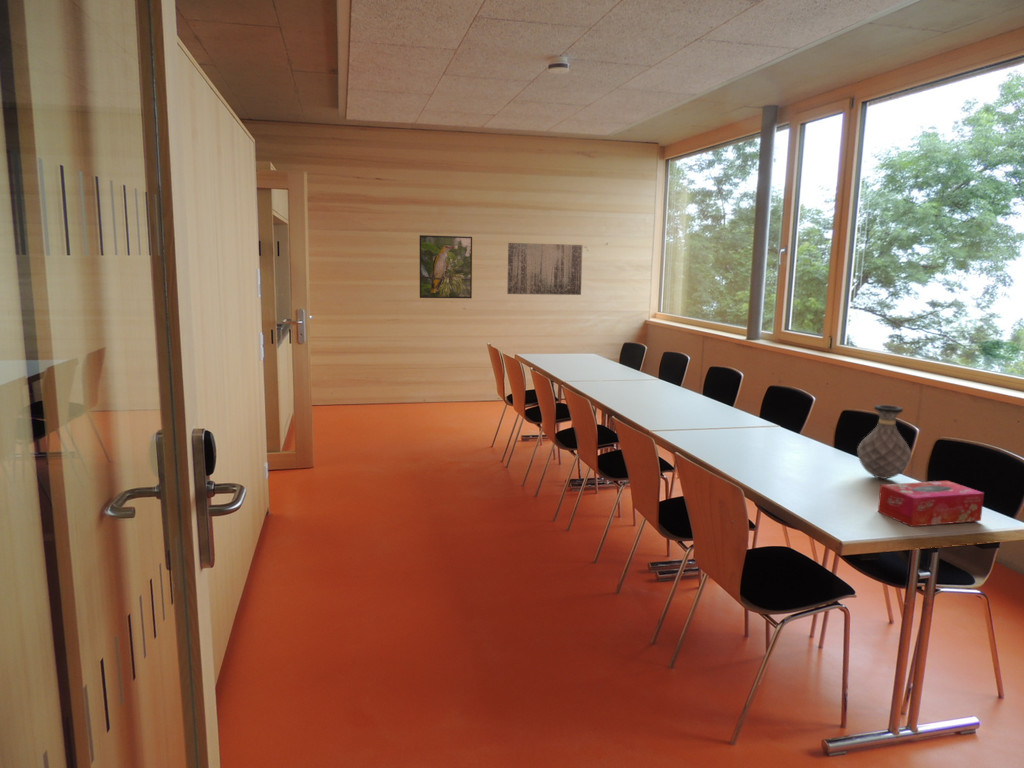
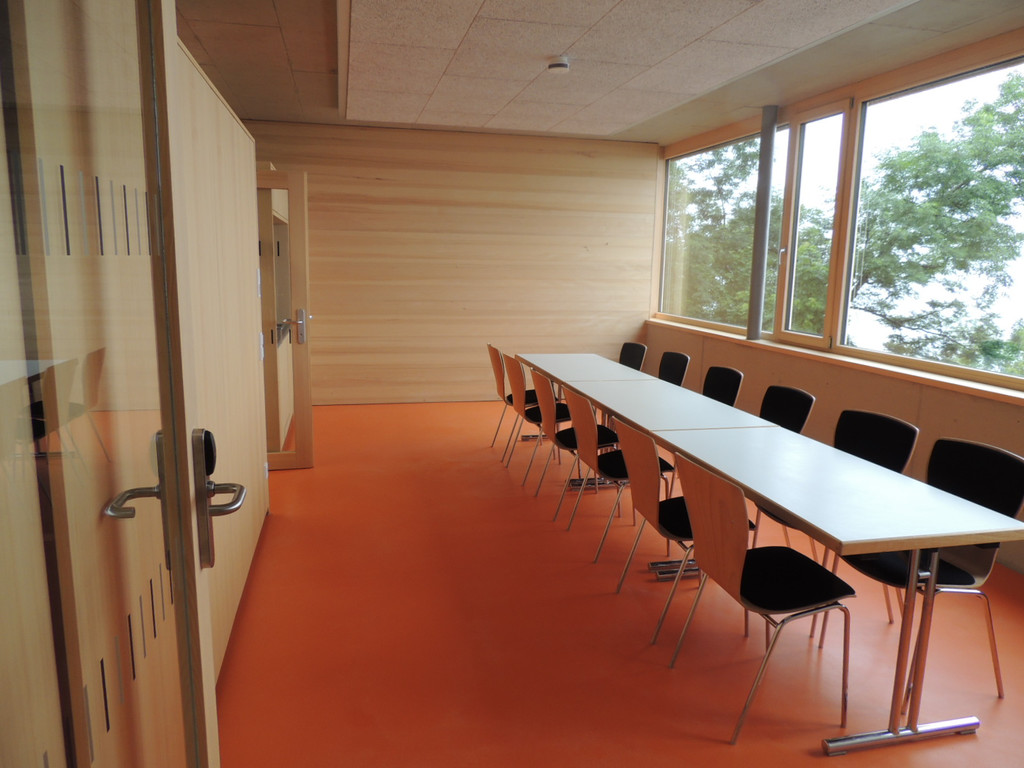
- tissue box [877,480,985,528]
- vase [857,404,912,480]
- wall art [506,242,583,296]
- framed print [419,234,473,299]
